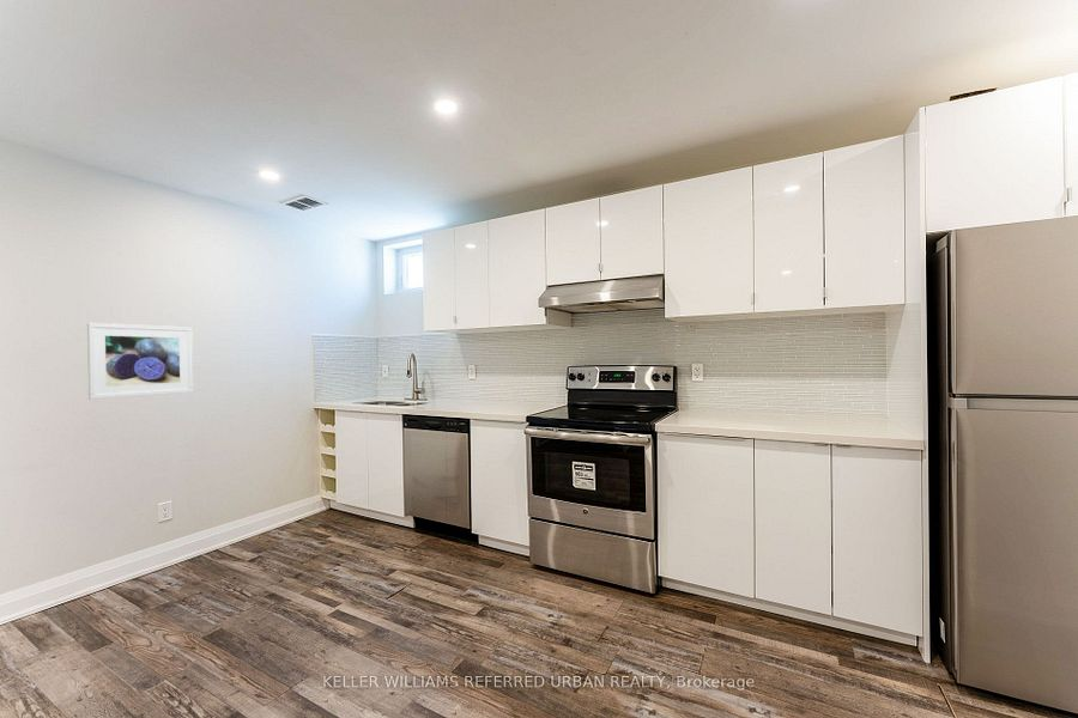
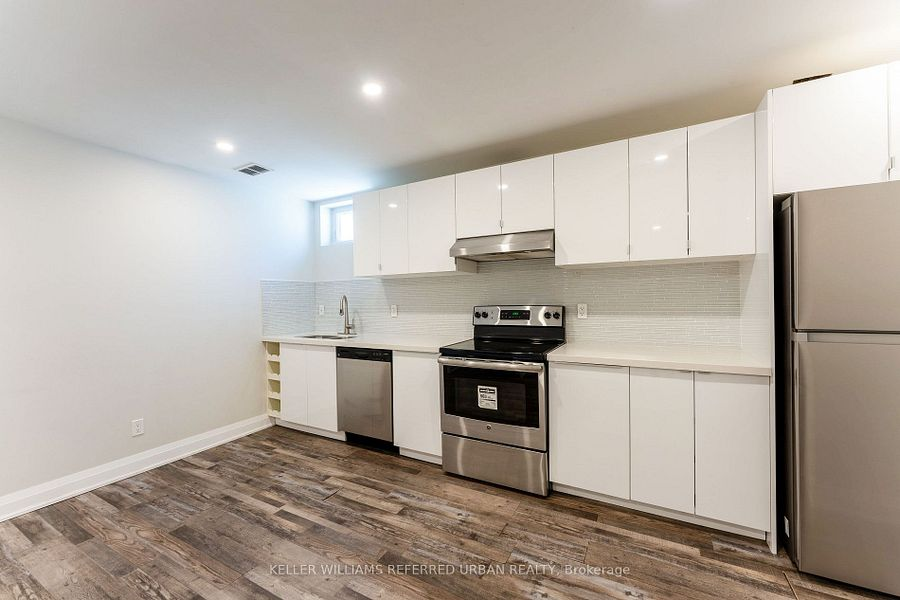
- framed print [86,322,194,401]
